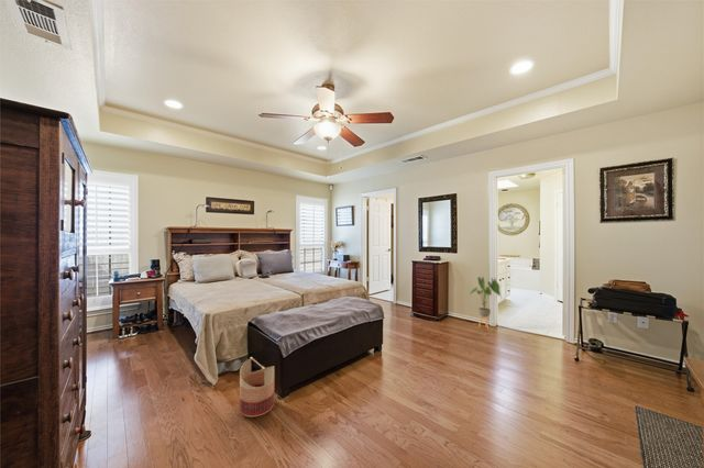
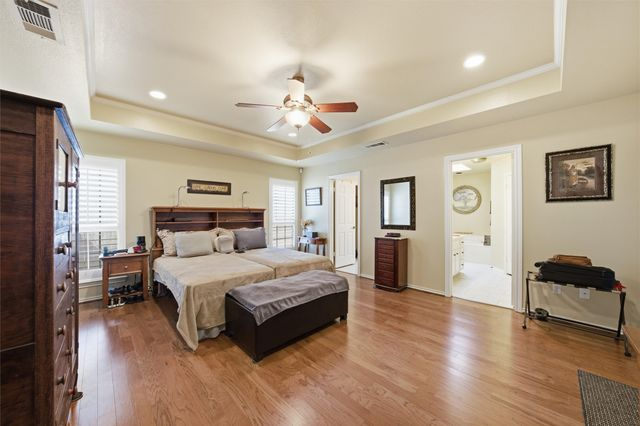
- basket [239,356,275,417]
- house plant [469,276,503,331]
